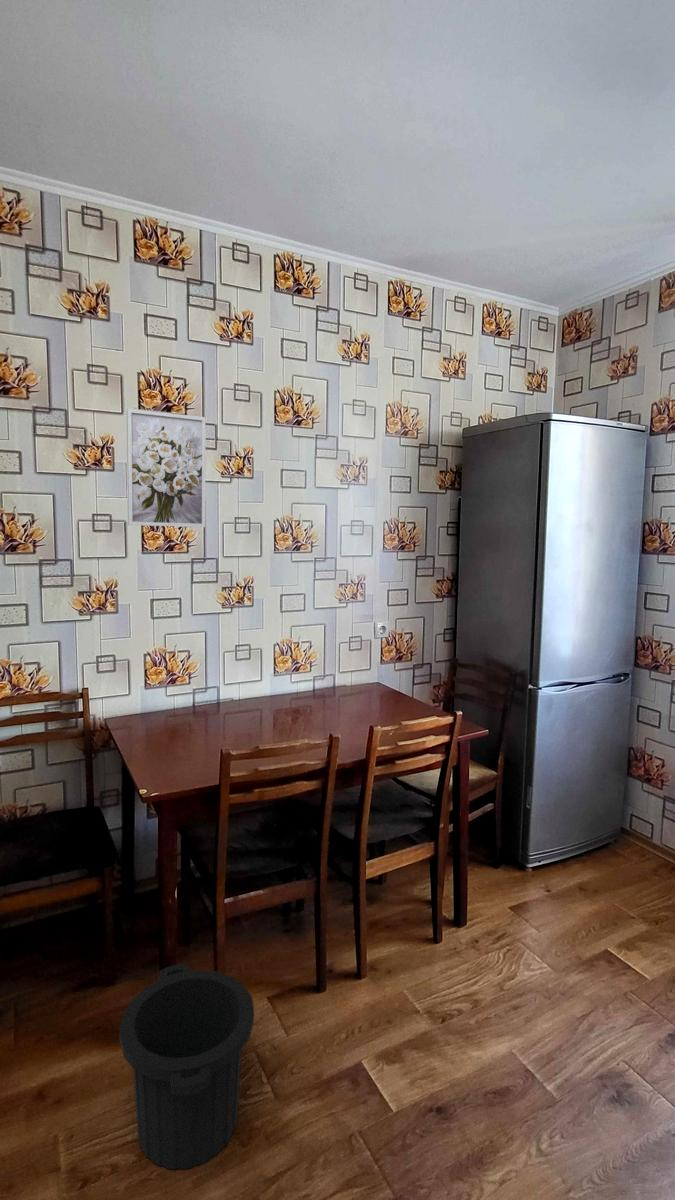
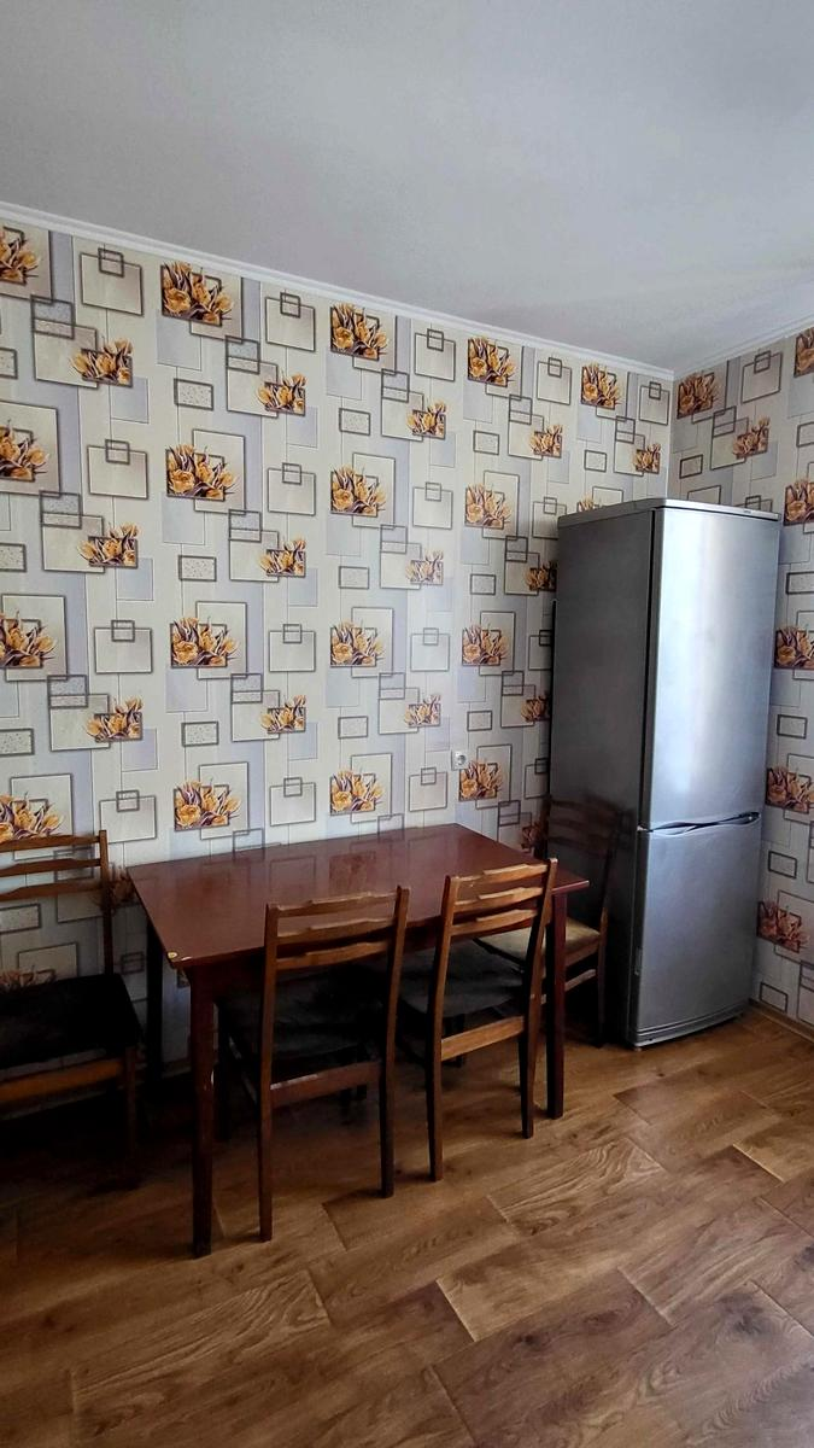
- trash can [118,963,255,1171]
- wall art [126,408,206,528]
